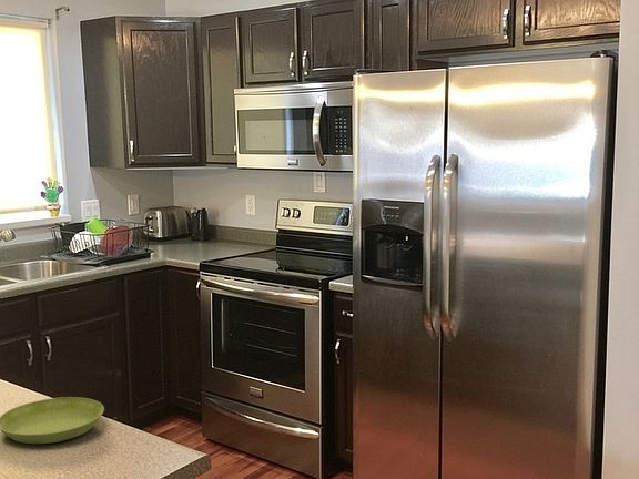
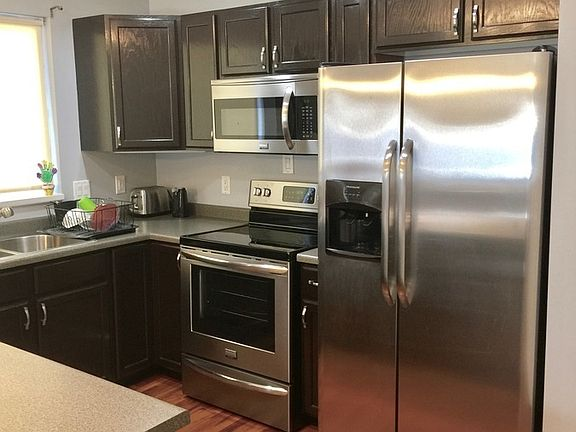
- saucer [0,396,105,445]
